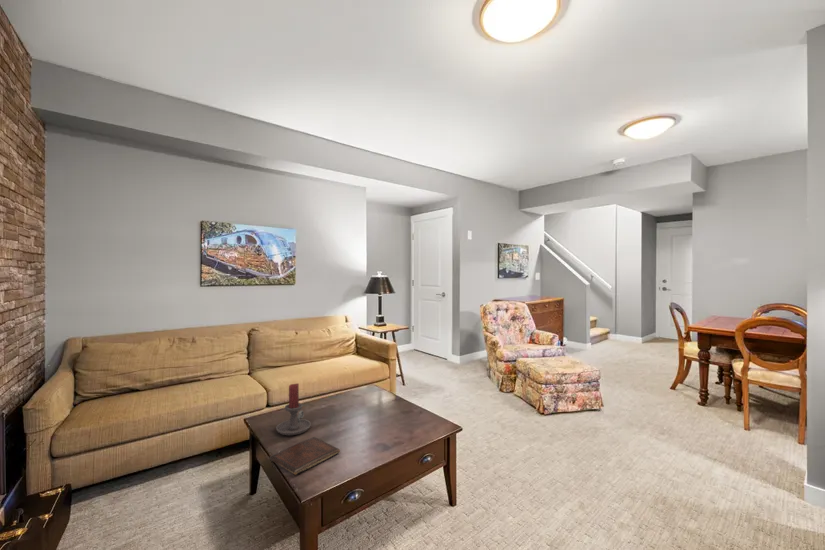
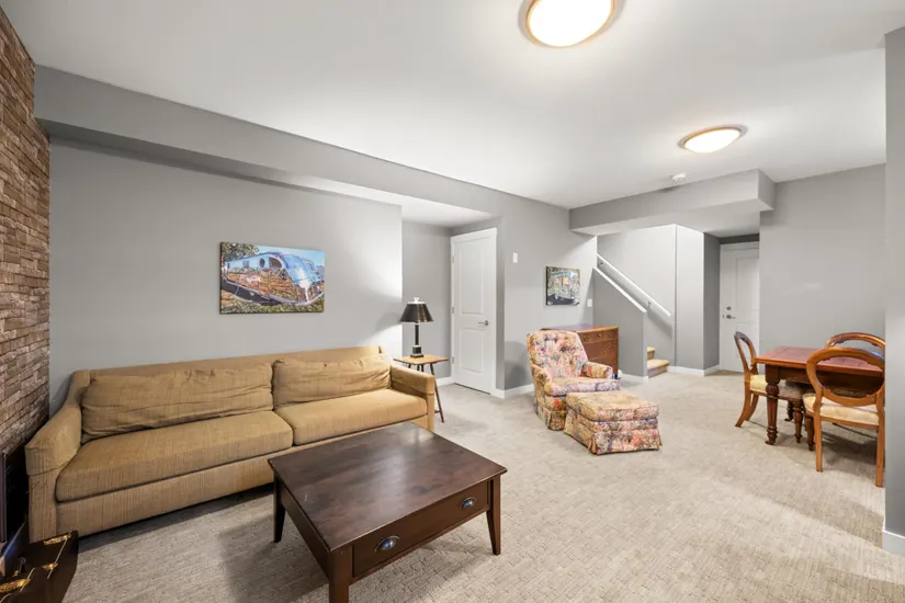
- book [268,436,341,476]
- candle holder [275,382,312,436]
